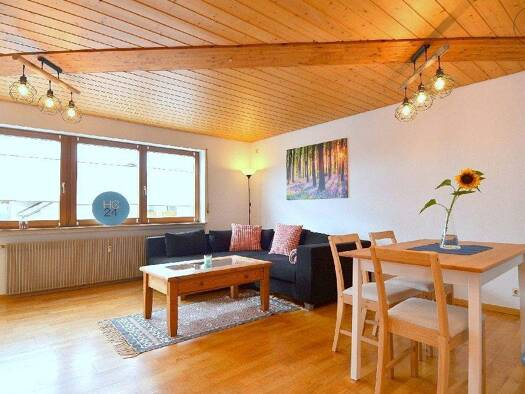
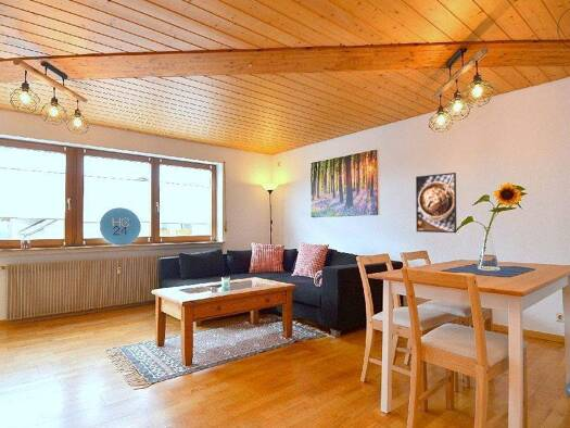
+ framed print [415,172,457,234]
